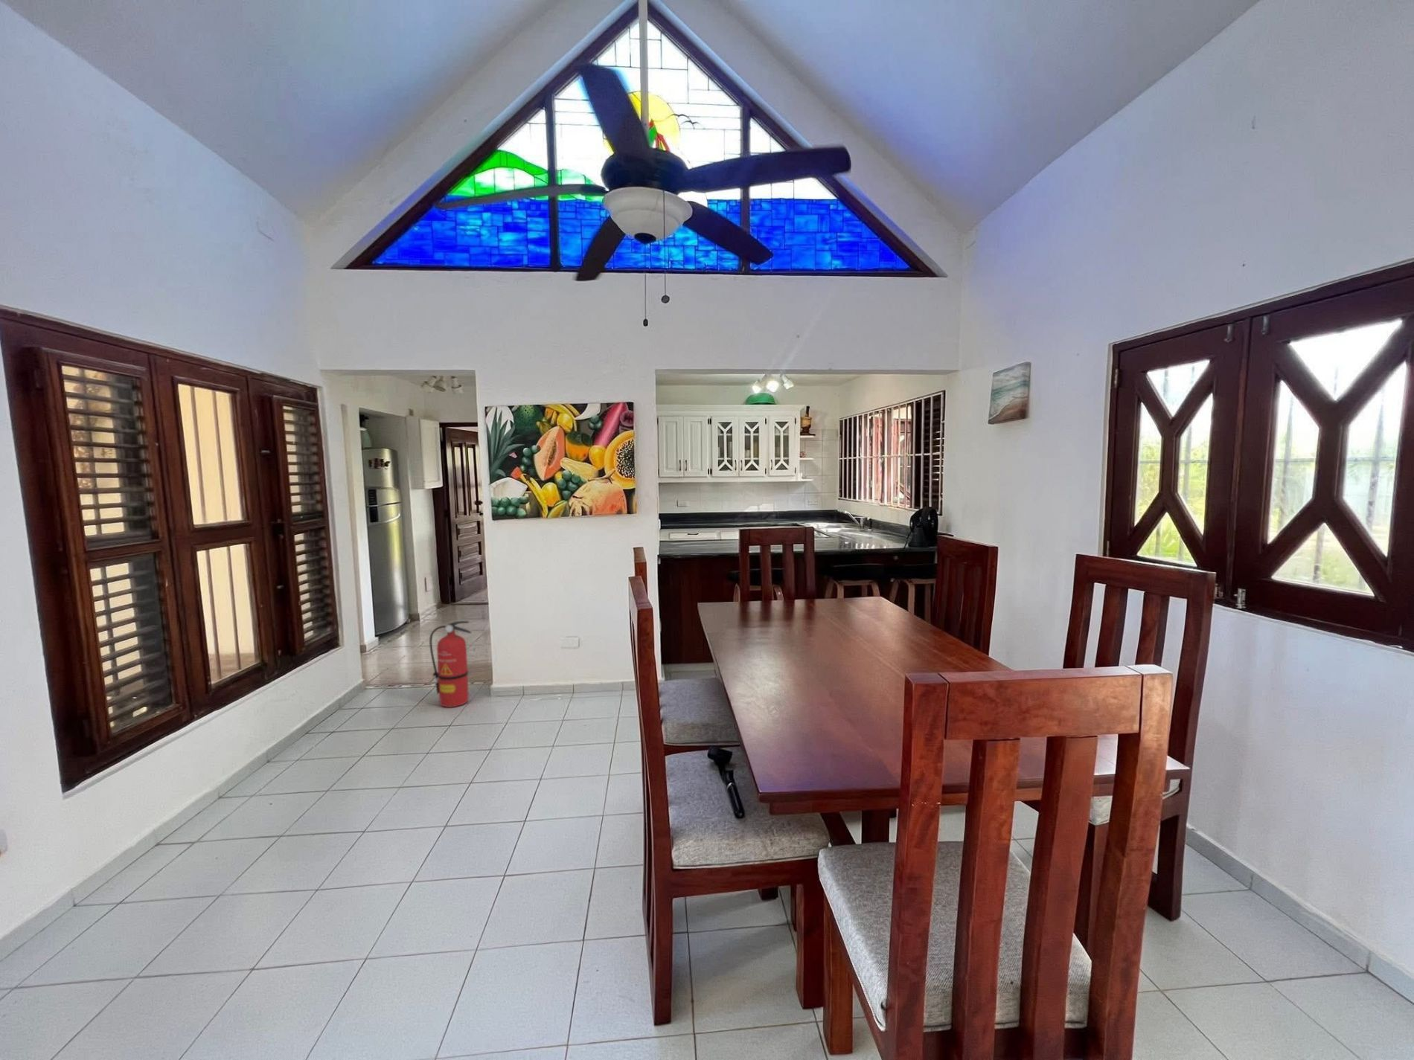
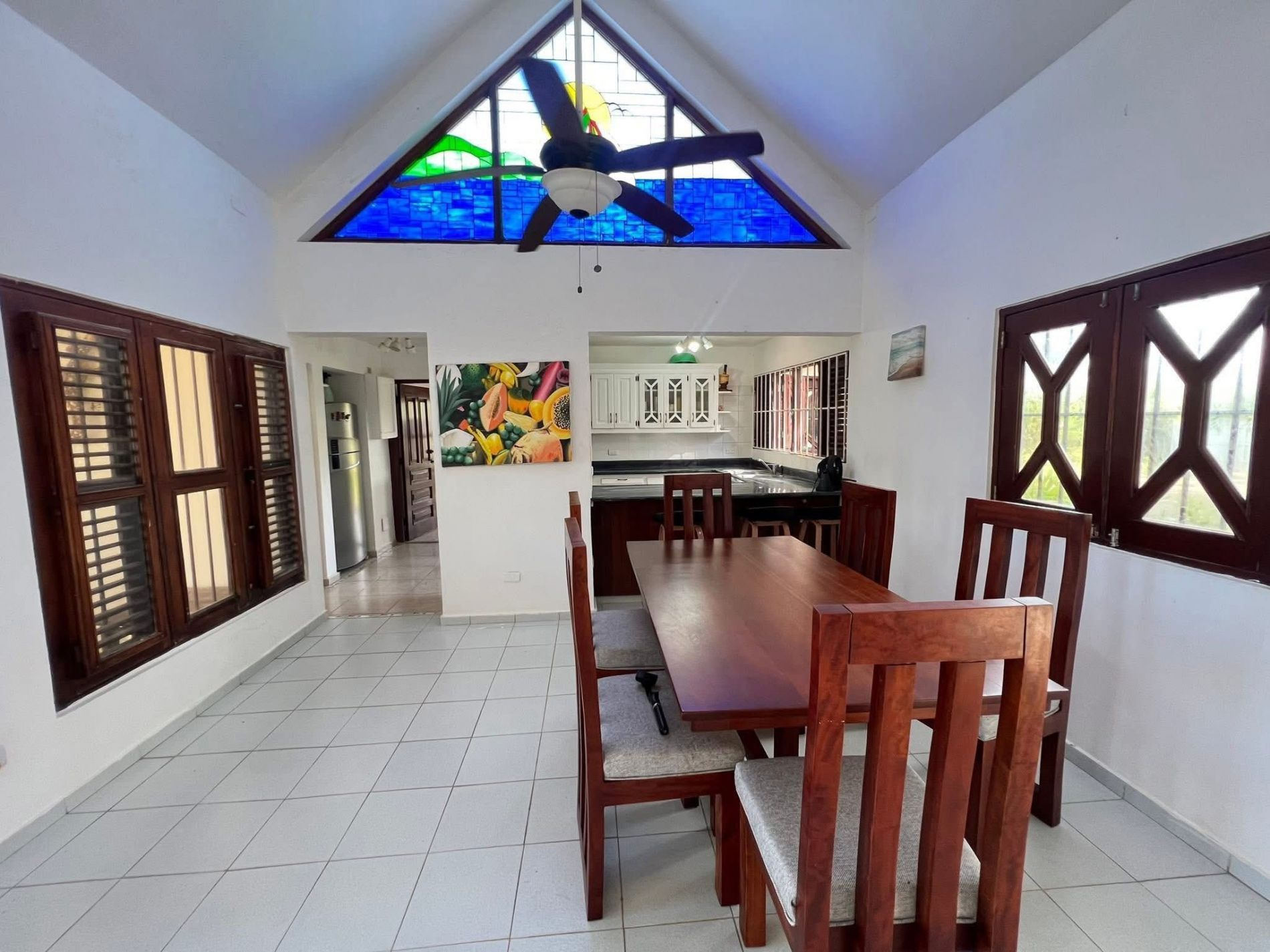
- fire extinguisher [429,620,472,708]
